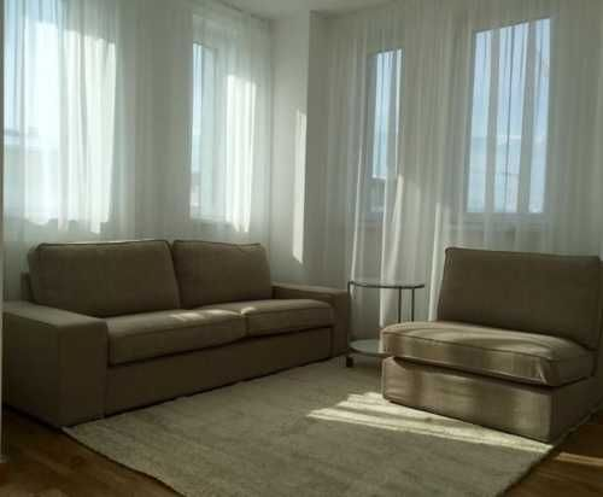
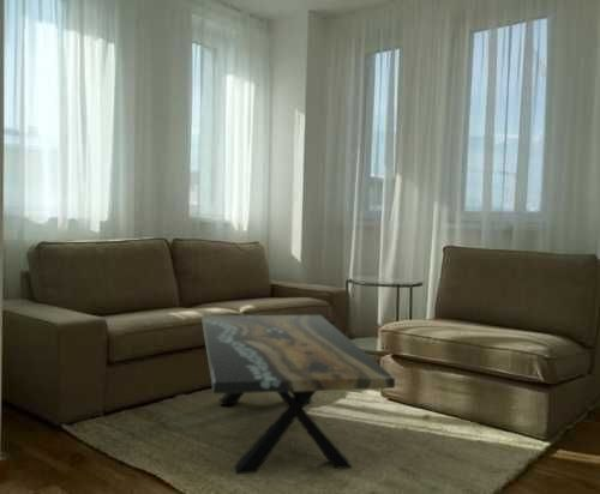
+ coffee table [202,314,396,475]
